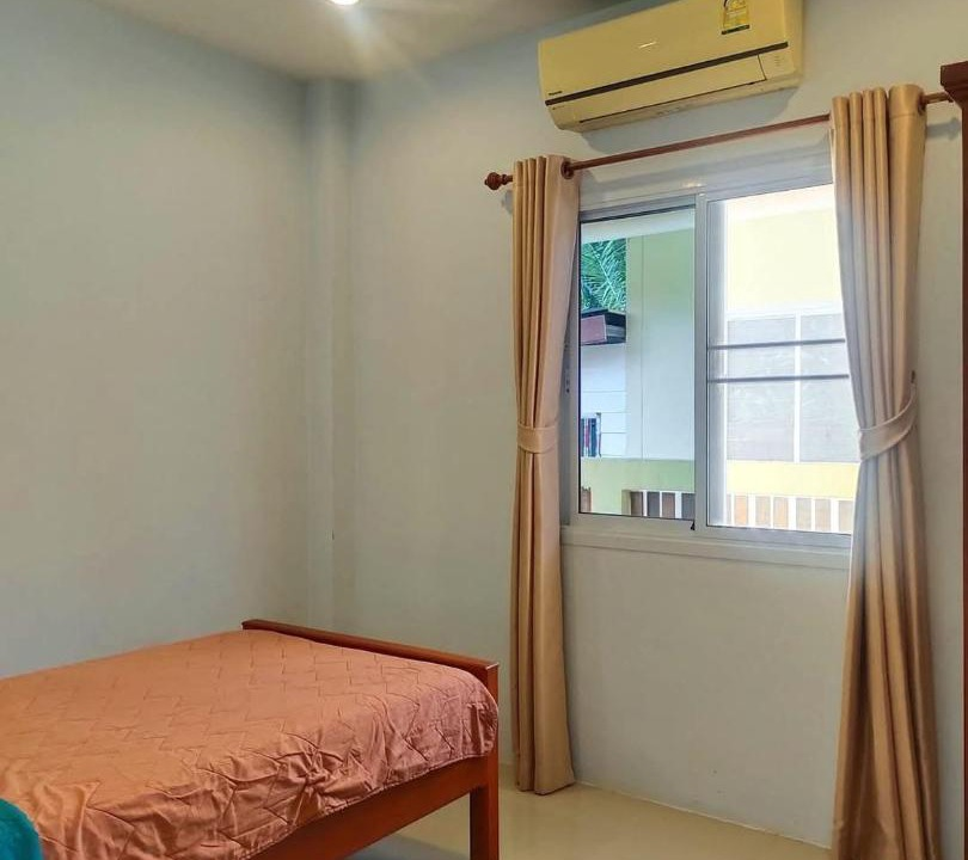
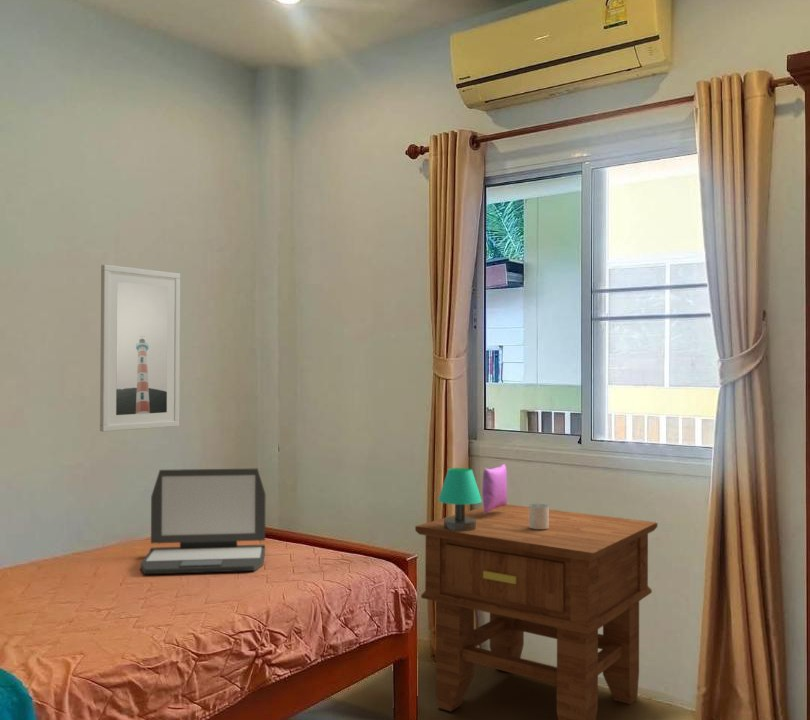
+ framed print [99,264,181,433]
+ table lamp [437,463,549,531]
+ laptop [140,467,266,575]
+ side table [414,503,658,720]
